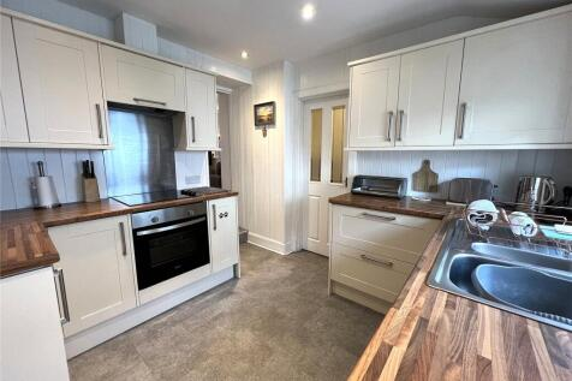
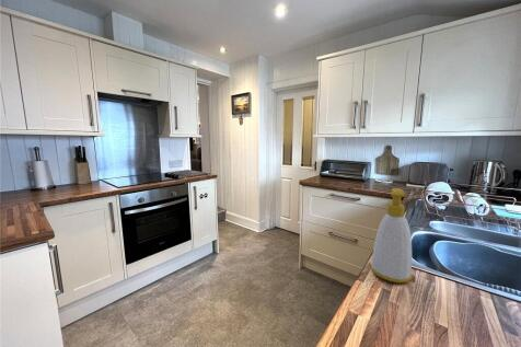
+ soap bottle [370,187,414,284]
